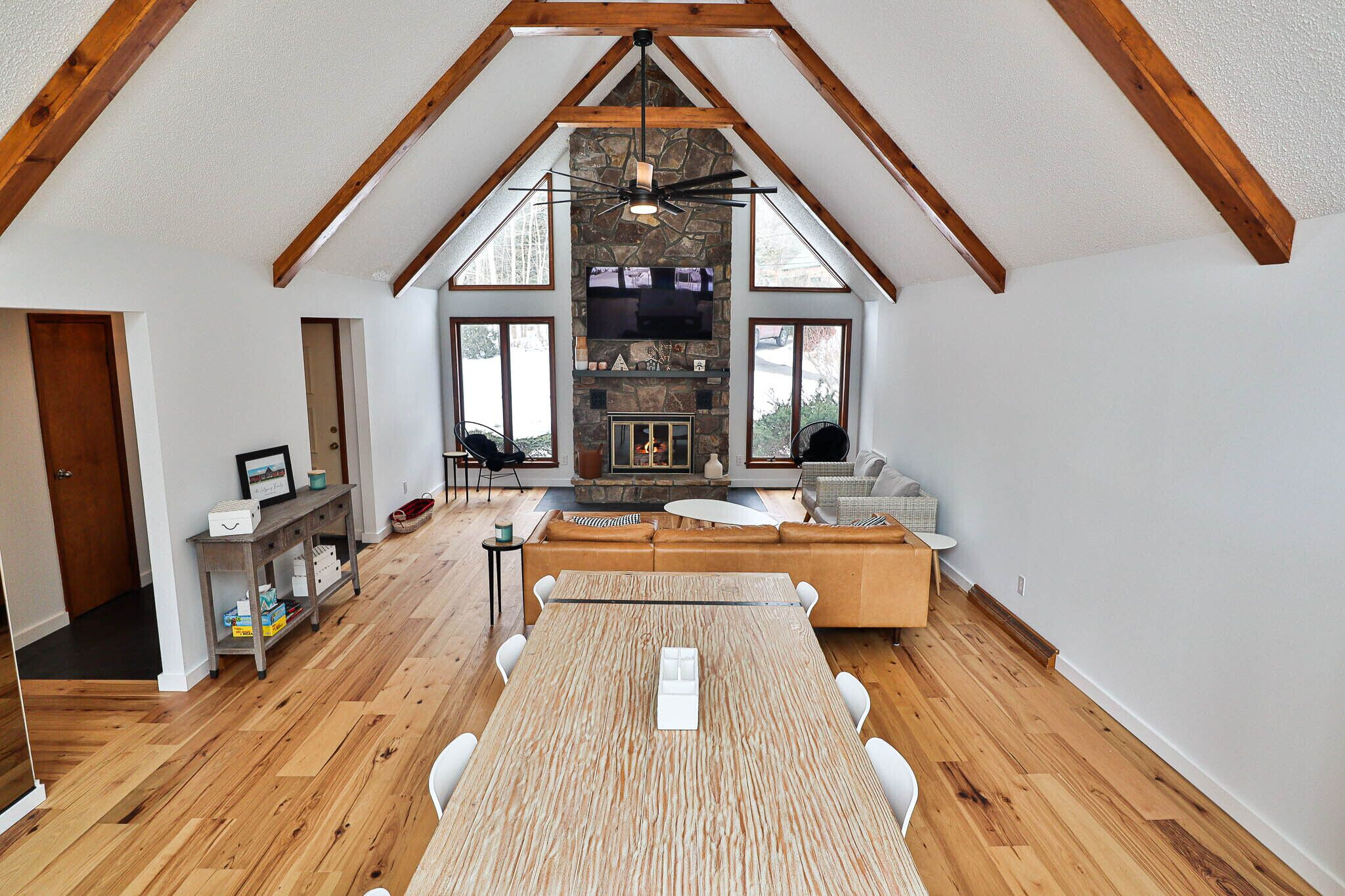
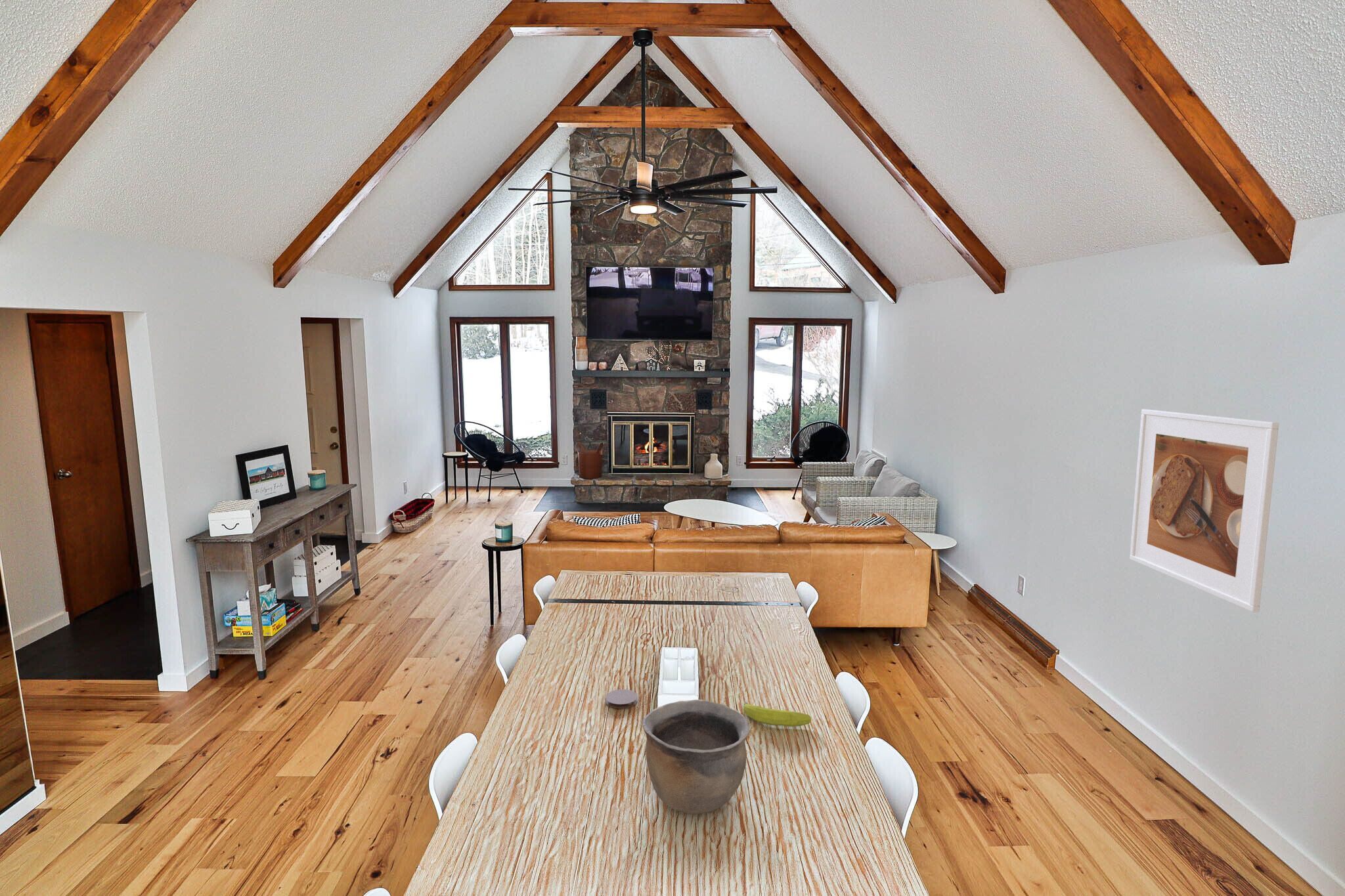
+ coaster [605,689,638,709]
+ bowl [642,699,750,815]
+ fruit [743,702,812,727]
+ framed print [1129,408,1279,613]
